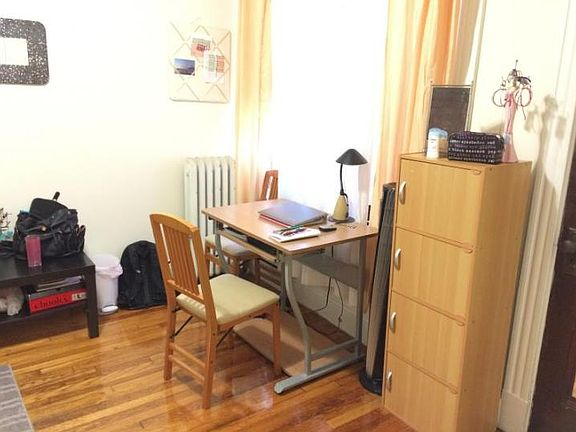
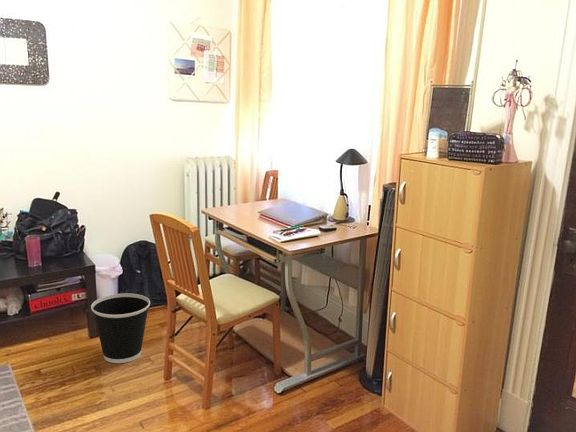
+ wastebasket [90,293,151,364]
